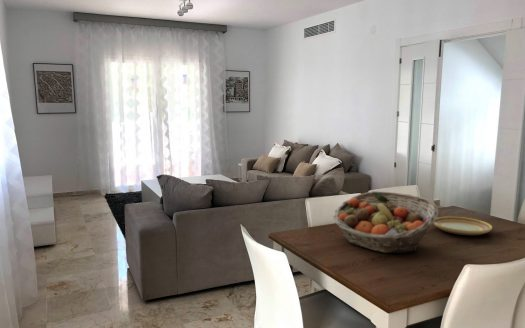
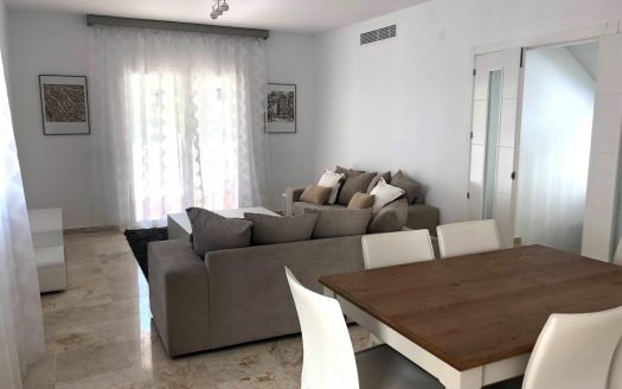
- fruit basket [332,190,440,254]
- plate [433,216,493,236]
